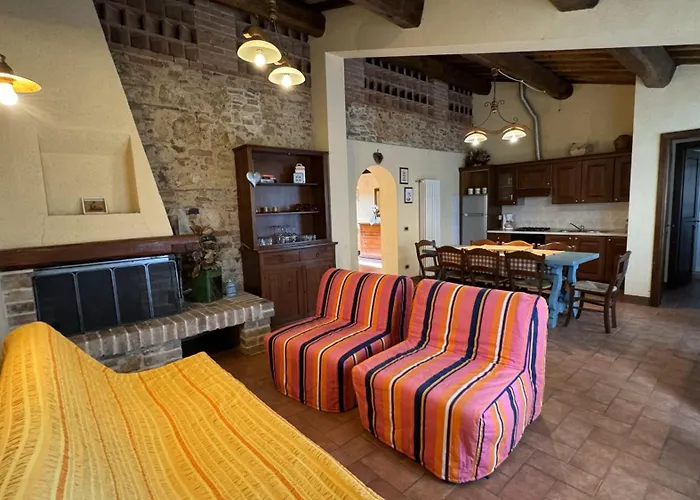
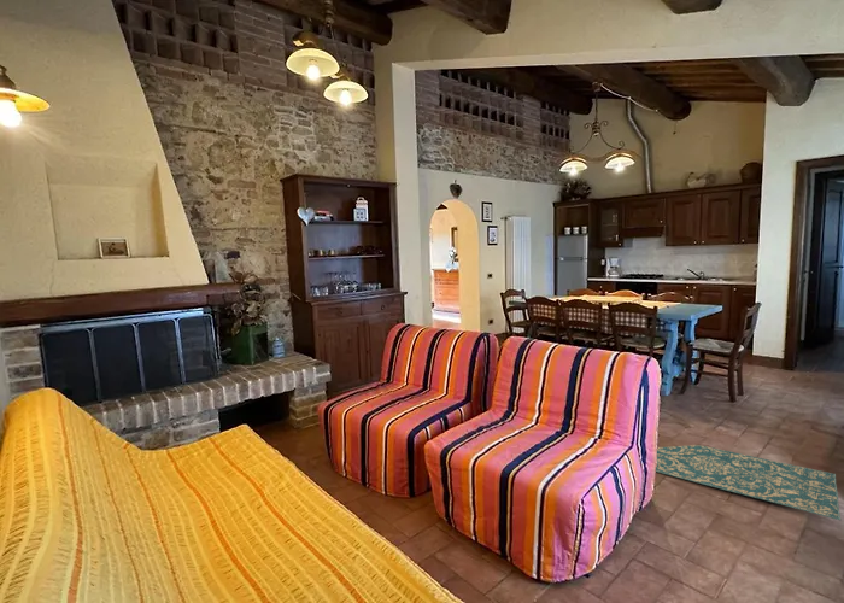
+ rug [655,444,842,521]
